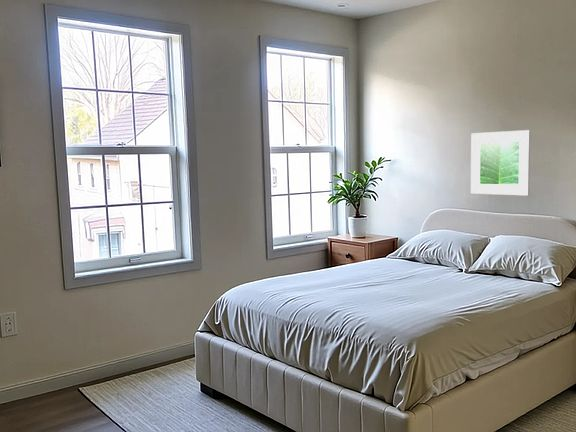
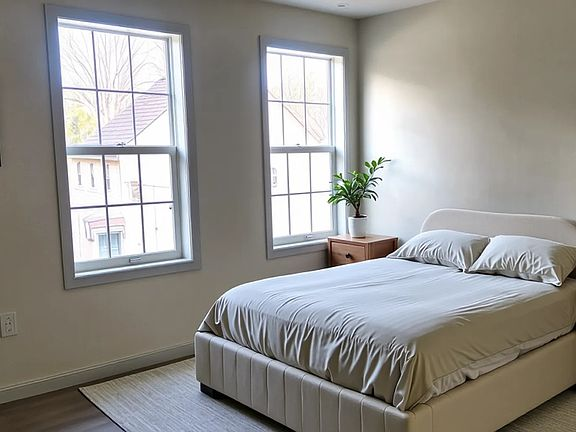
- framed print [470,129,532,196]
